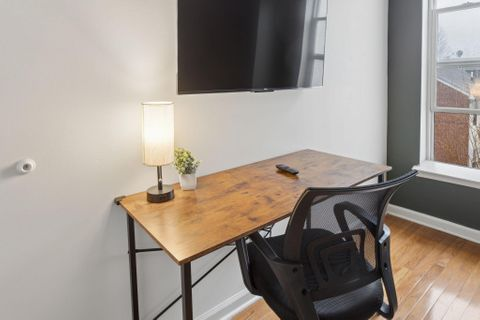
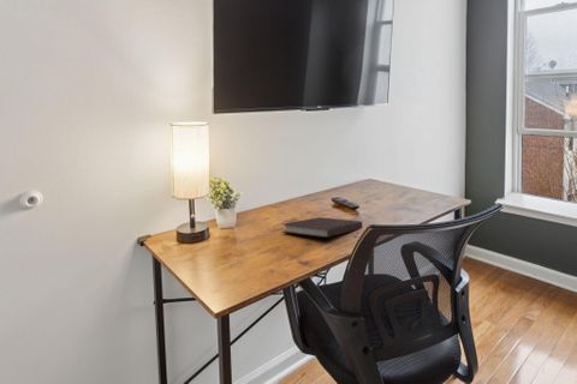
+ notebook [281,216,363,239]
